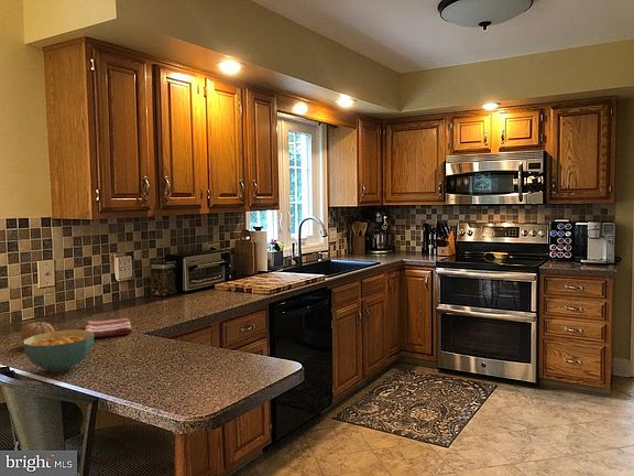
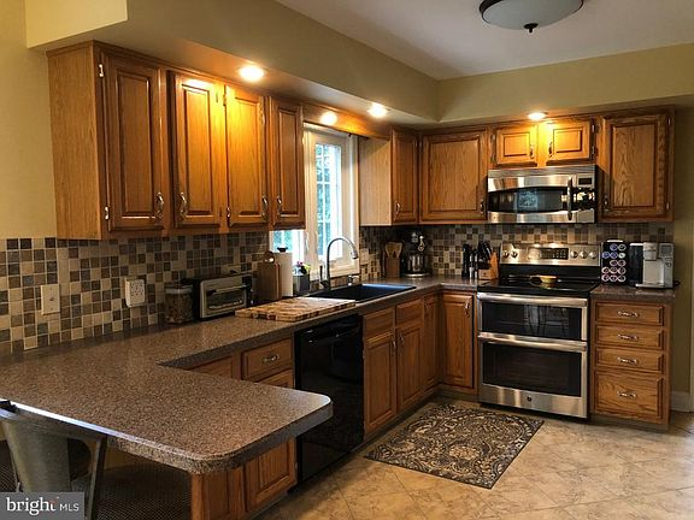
- dish towel [85,317,133,338]
- cereal bowl [22,328,95,372]
- fruit [20,321,55,342]
